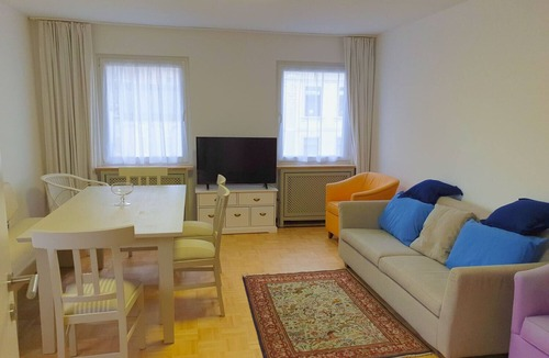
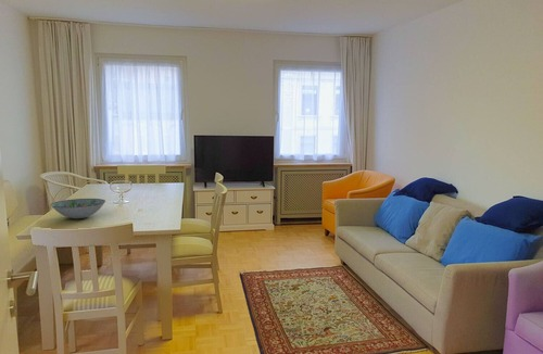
+ decorative bowl [50,198,106,219]
